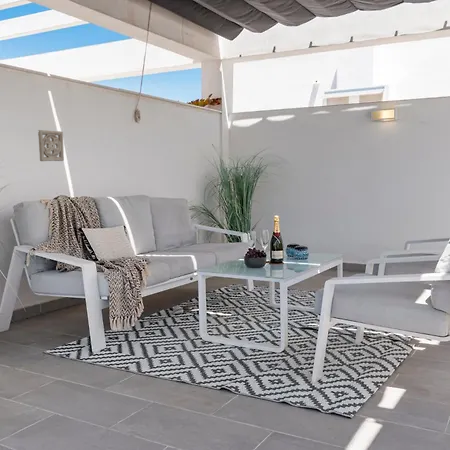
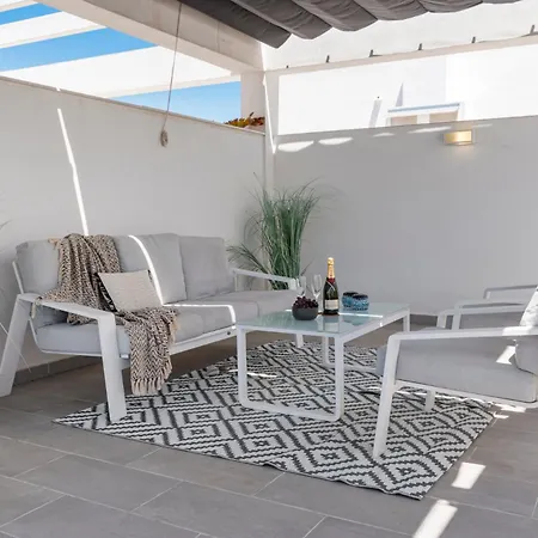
- wall ornament [37,129,65,162]
